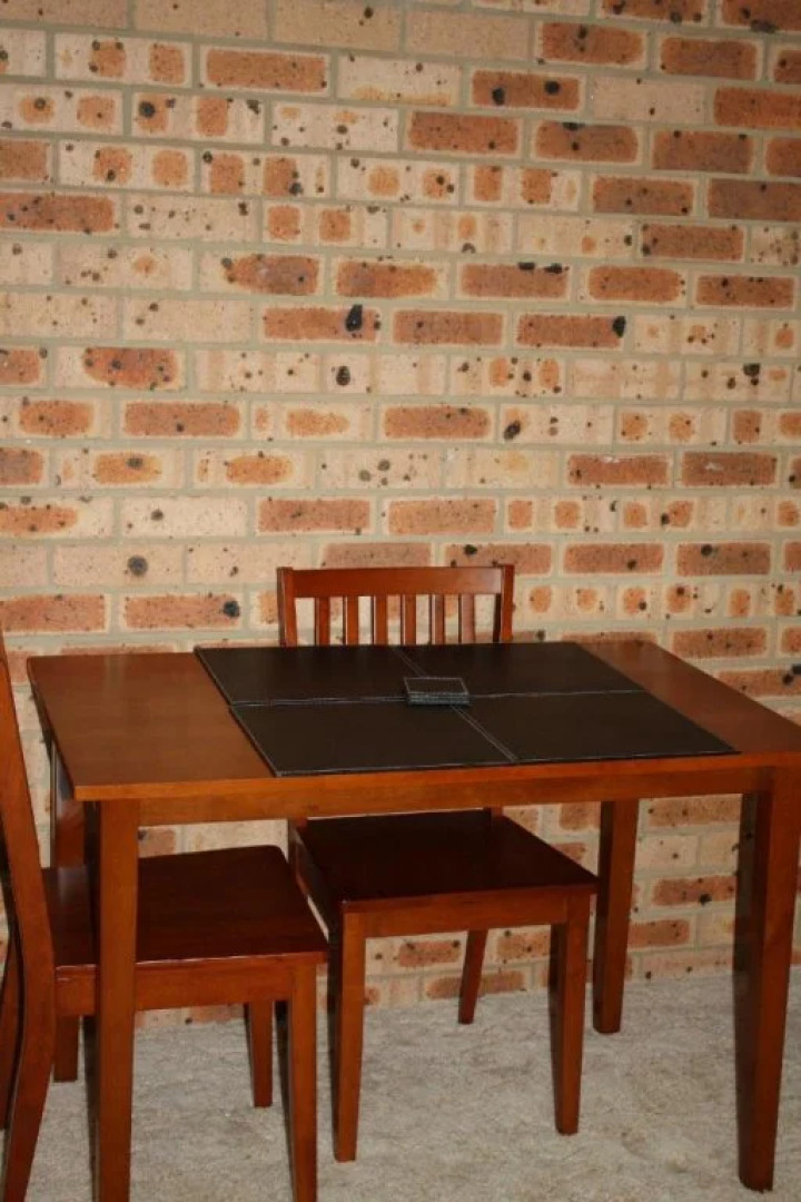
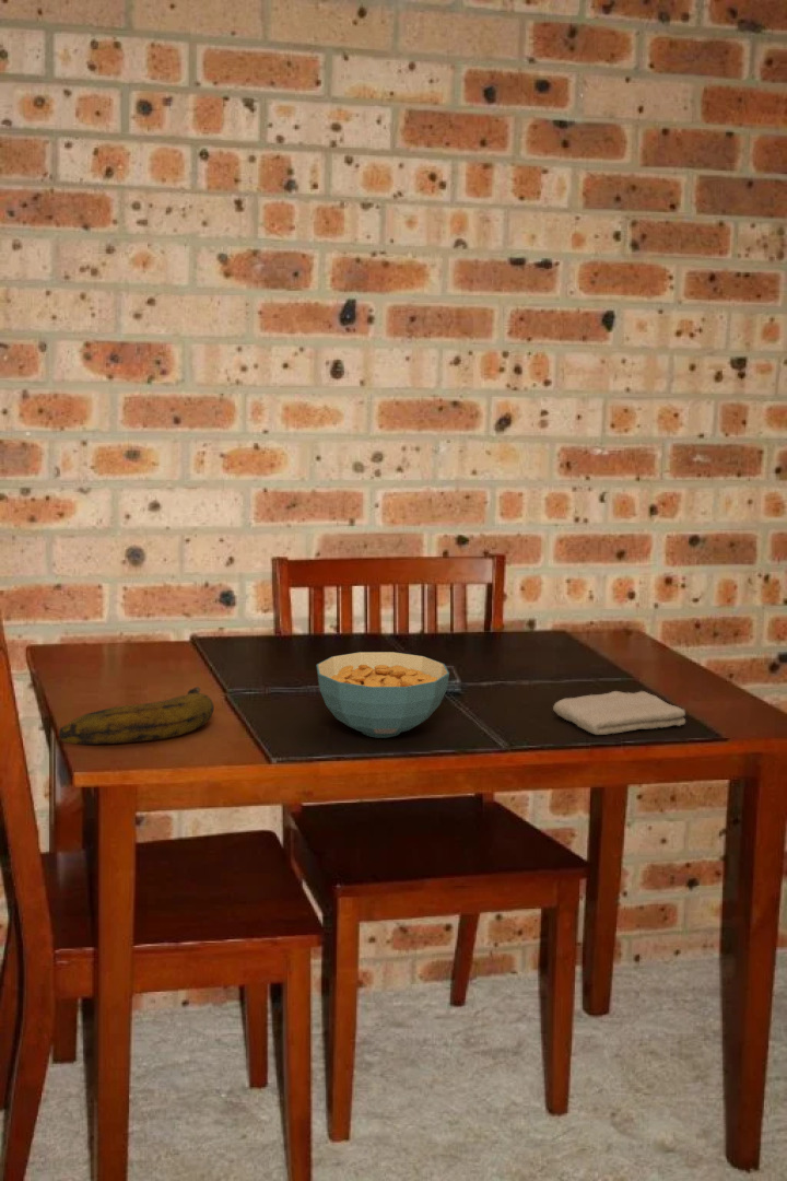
+ washcloth [552,690,686,736]
+ cereal bowl [316,651,450,739]
+ banana [58,686,215,746]
